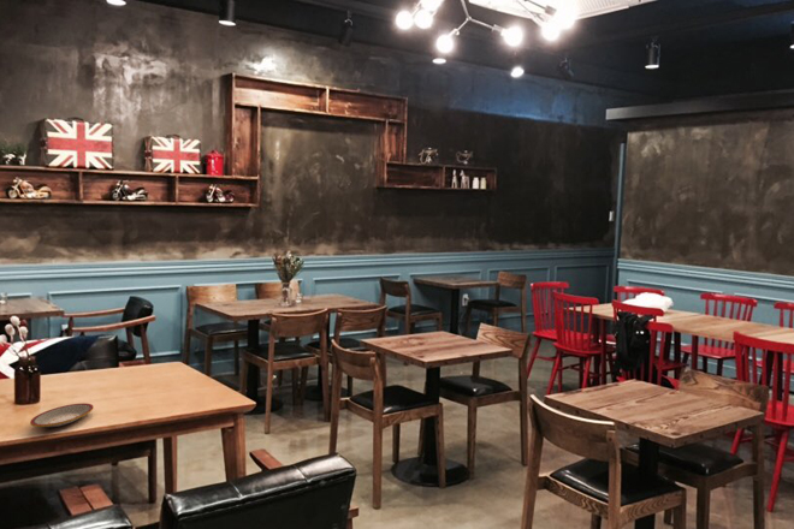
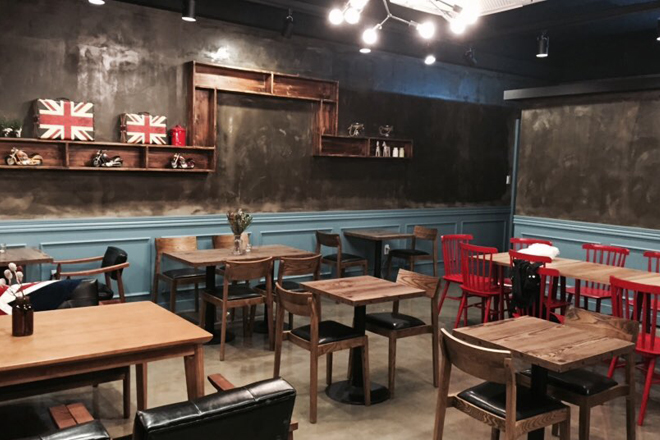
- plate [29,402,95,428]
